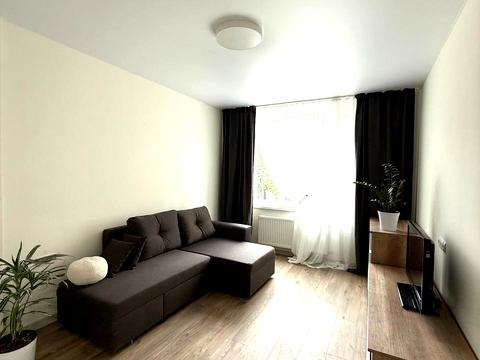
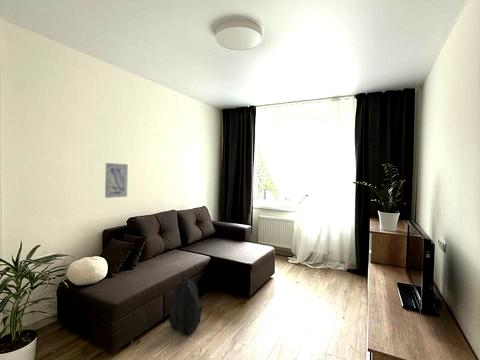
+ wall art [104,162,129,199]
+ backpack [167,276,203,336]
